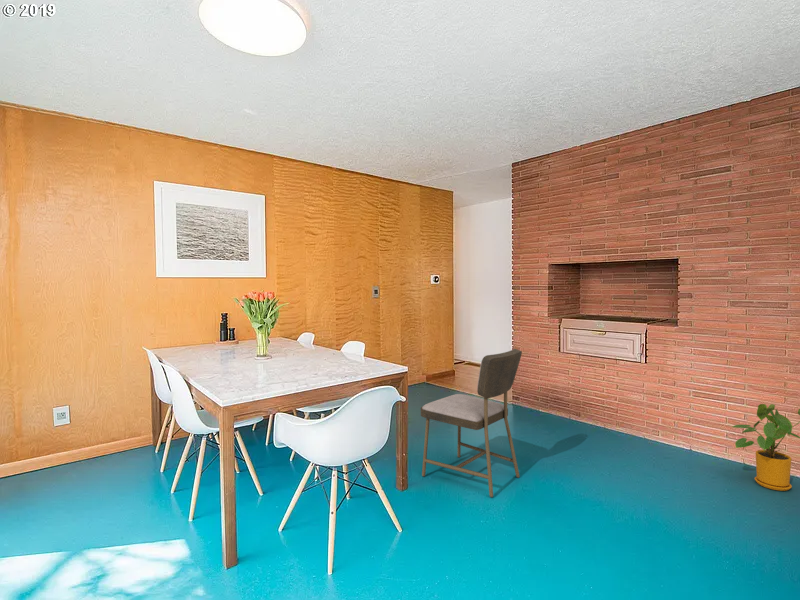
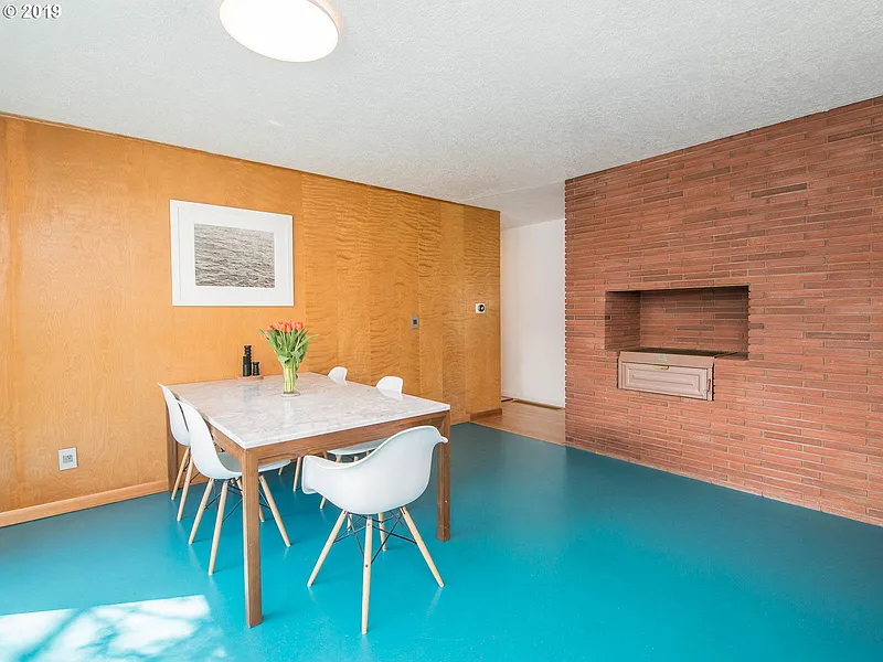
- house plant [731,403,800,492]
- dining chair [420,348,523,498]
